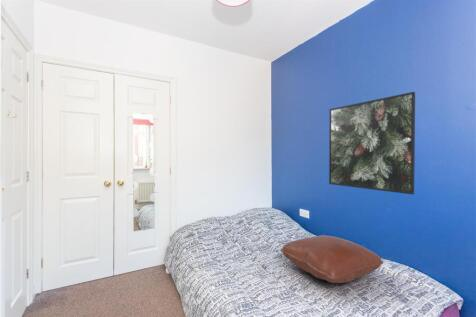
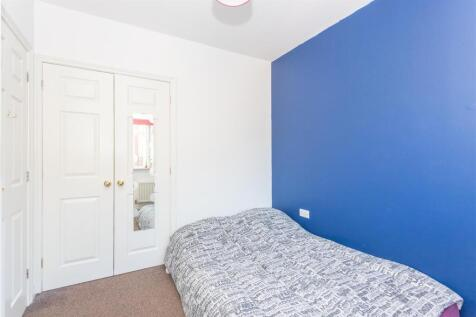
- pillow [280,234,385,284]
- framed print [328,91,416,195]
